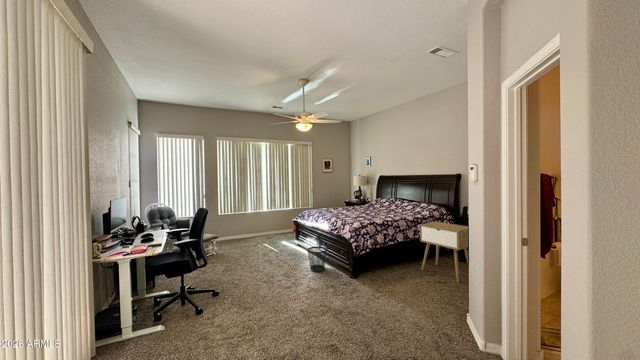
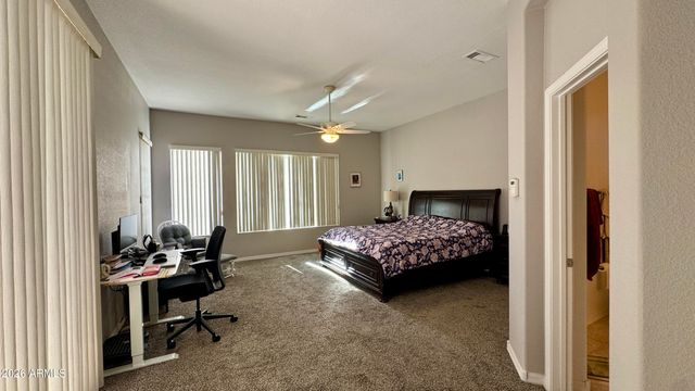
- nightstand [419,221,469,283]
- wastebasket [306,245,328,273]
